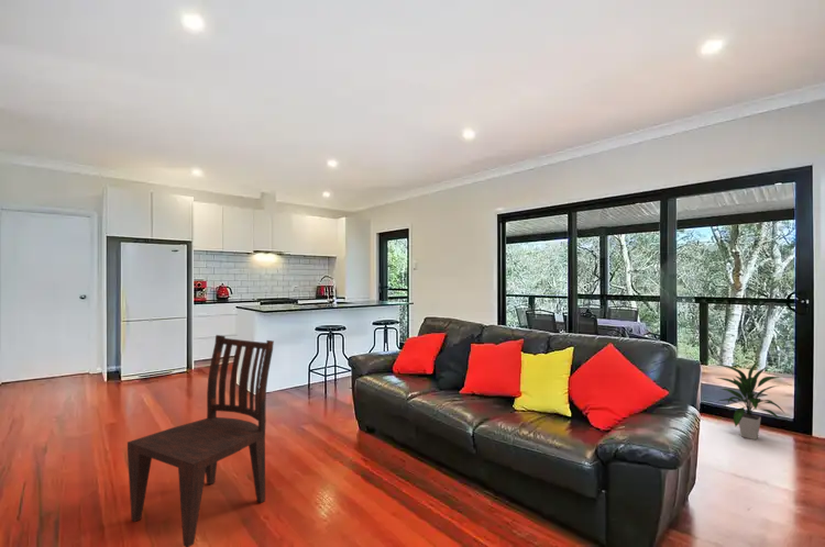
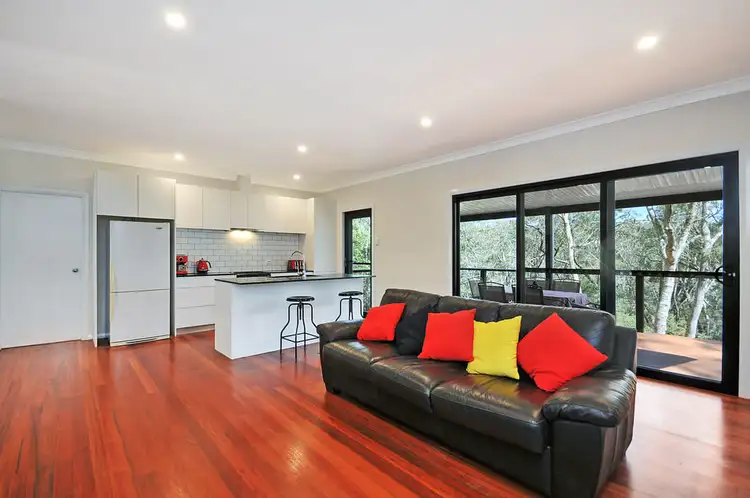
- indoor plant [716,360,785,440]
- dining chair [127,334,275,547]
